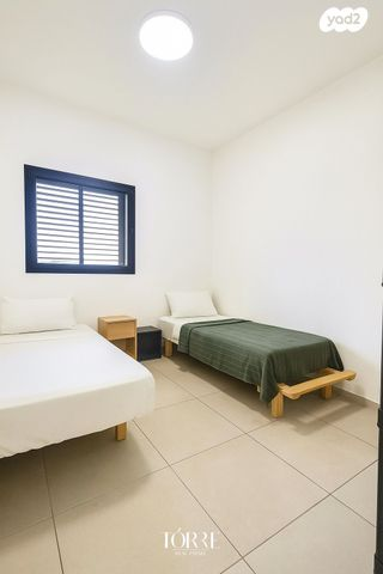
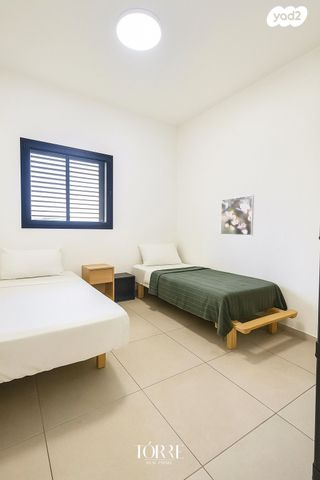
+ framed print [219,194,255,236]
